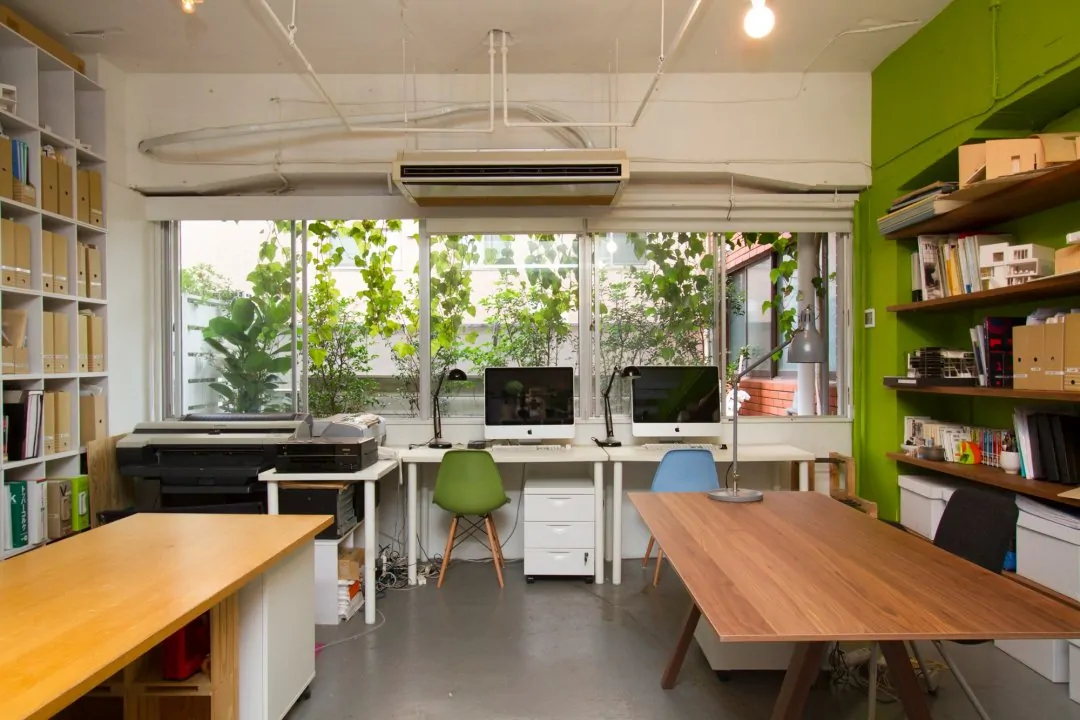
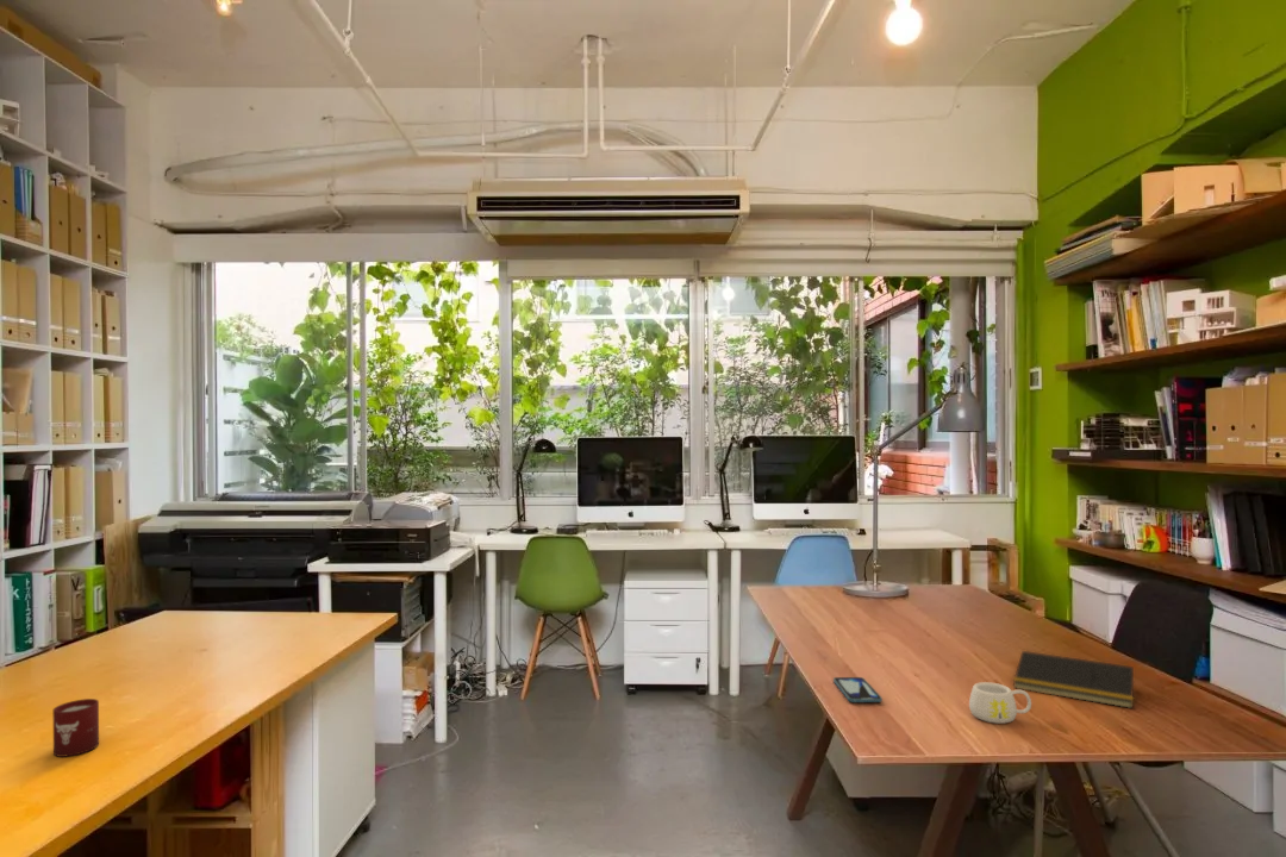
+ mug [968,681,1032,725]
+ smartphone [832,676,884,703]
+ cup [52,698,100,758]
+ notepad [1012,650,1135,709]
